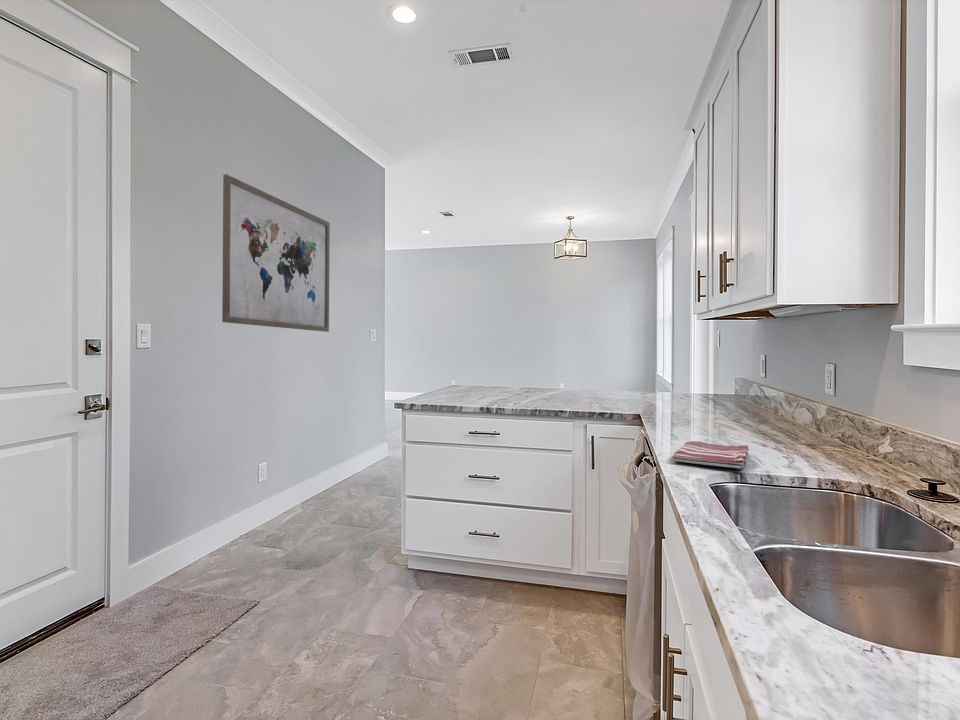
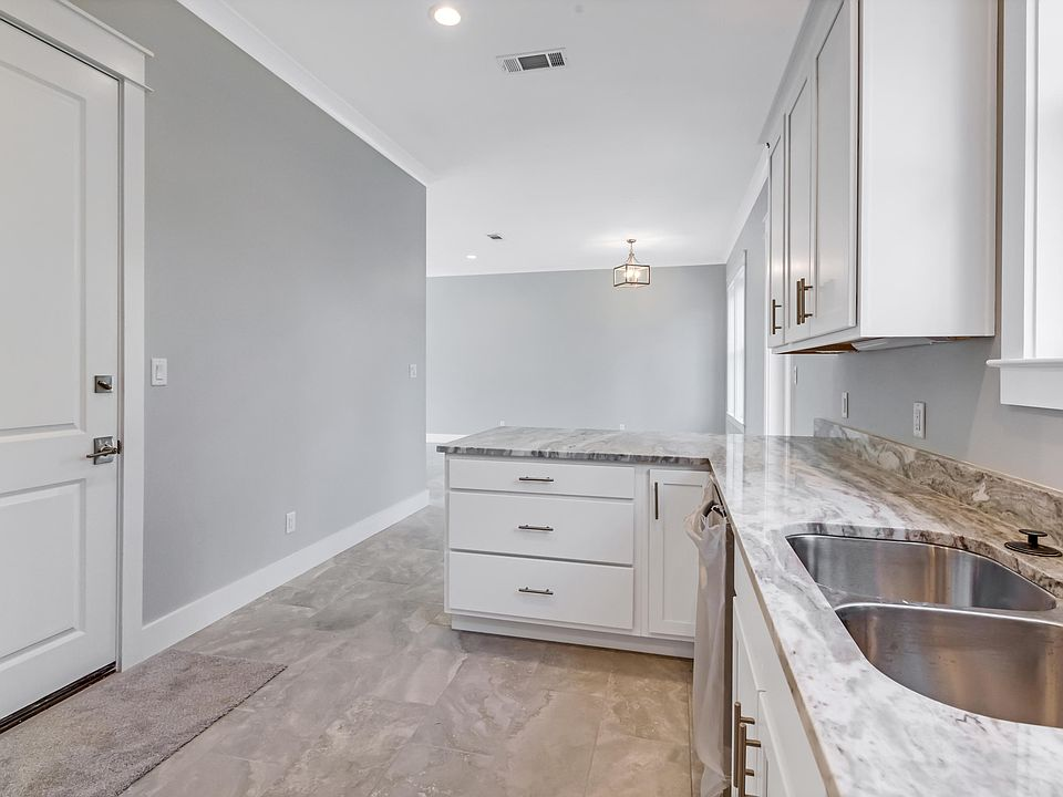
- dish towel [671,440,750,470]
- wall art [221,173,331,333]
